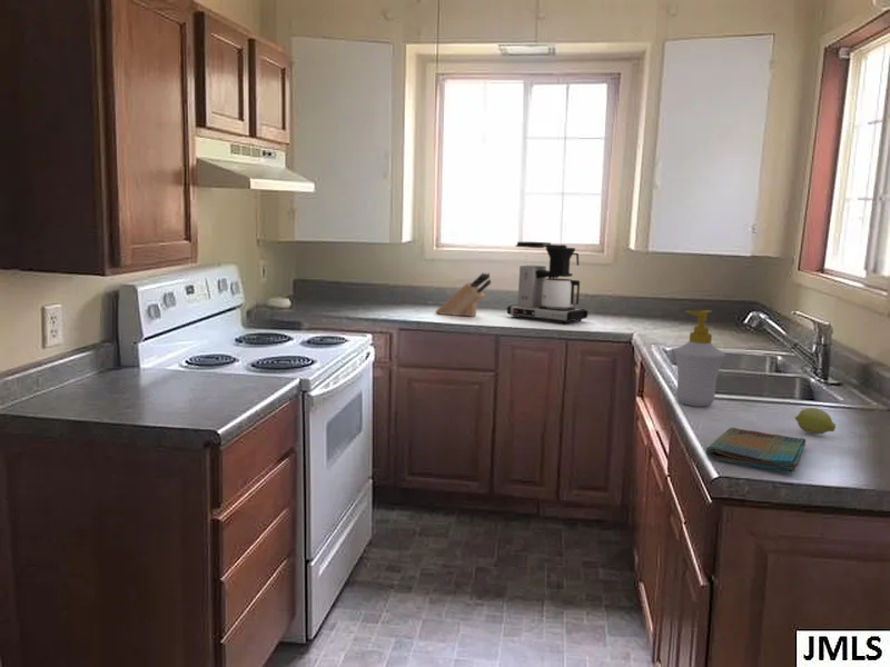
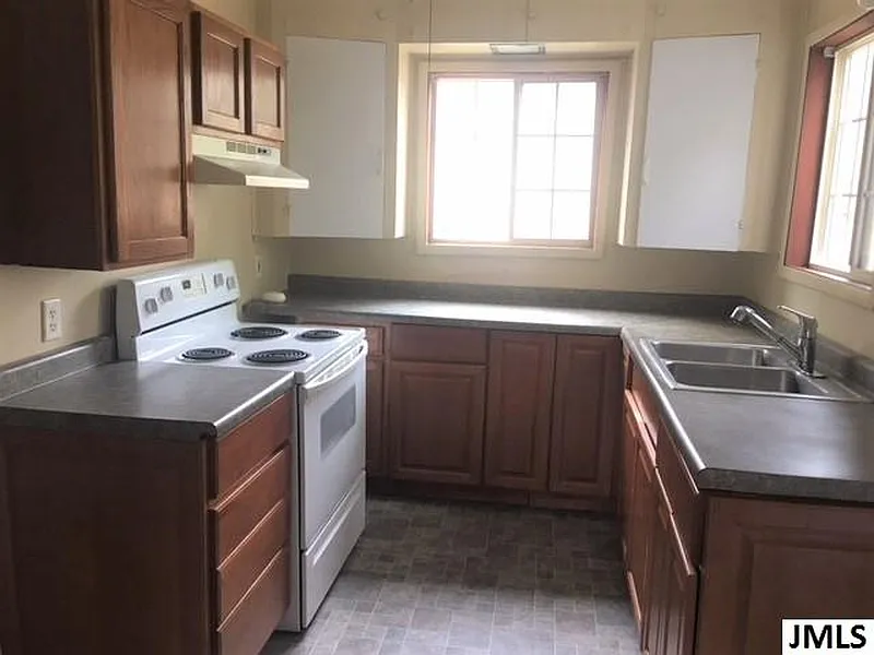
- dish towel [705,427,807,475]
- coffee maker [506,241,589,325]
- soap bottle [673,309,726,407]
- fruit [793,407,837,435]
- knife block [434,272,492,318]
